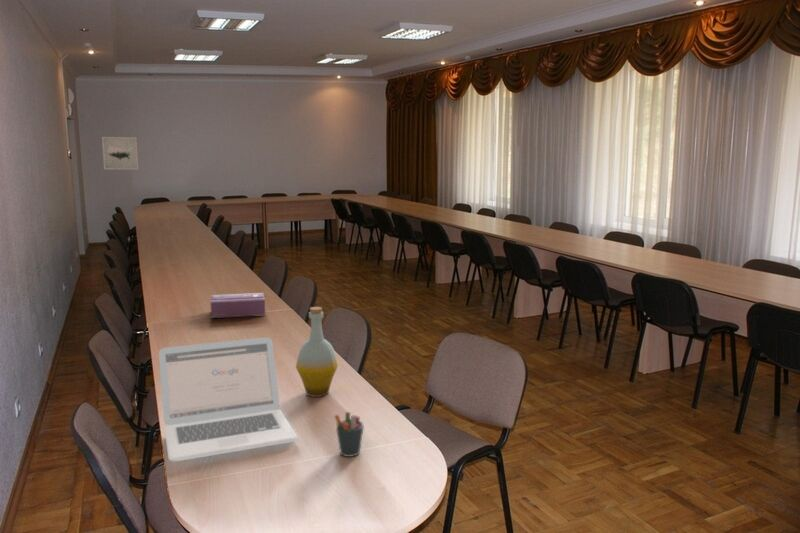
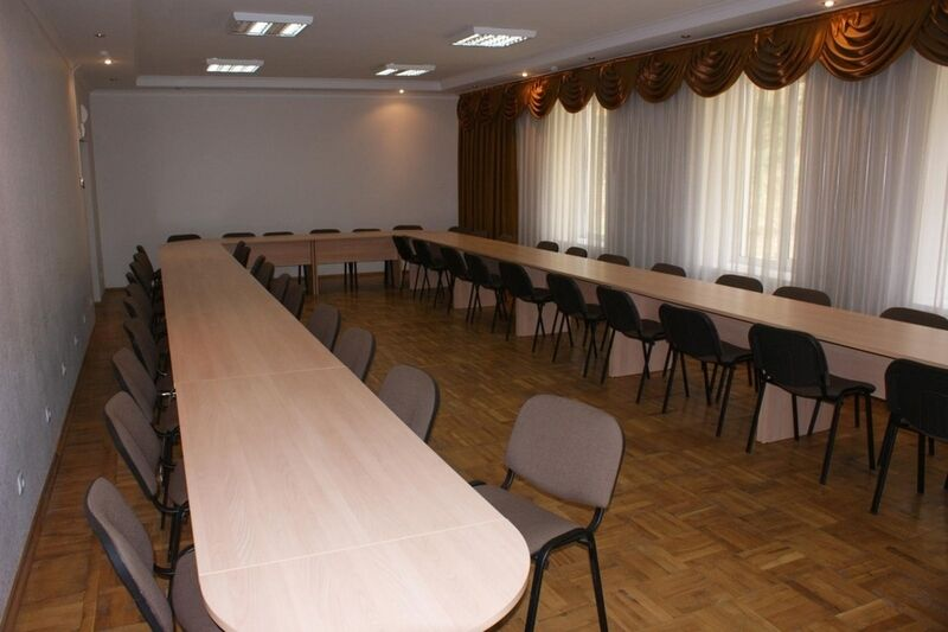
- wall art [101,136,140,170]
- laptop [158,336,298,462]
- bottle [295,306,339,398]
- pen holder [333,411,365,458]
- tissue box [210,292,266,319]
